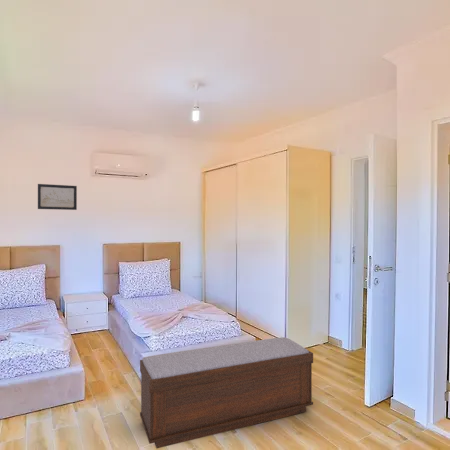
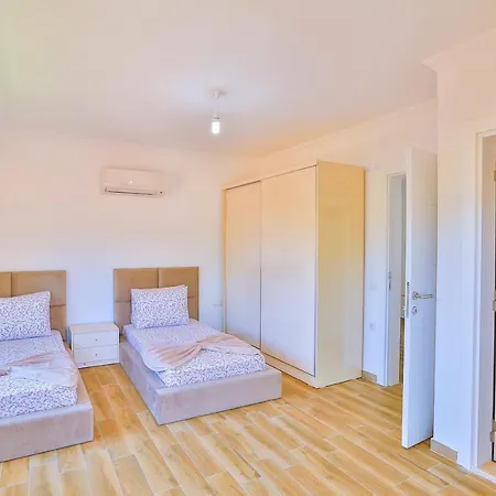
- bench [139,336,314,449]
- wall art [37,183,78,211]
